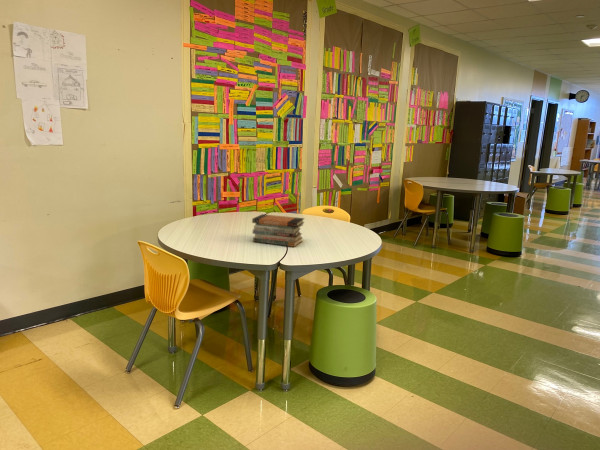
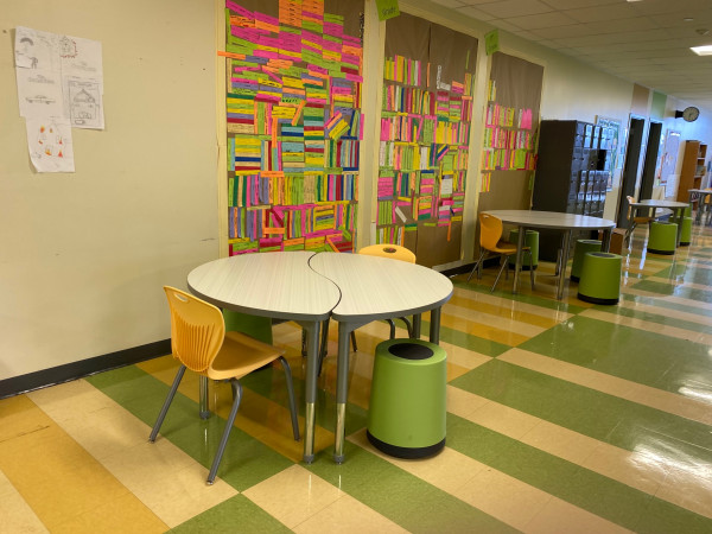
- book stack [251,213,305,248]
